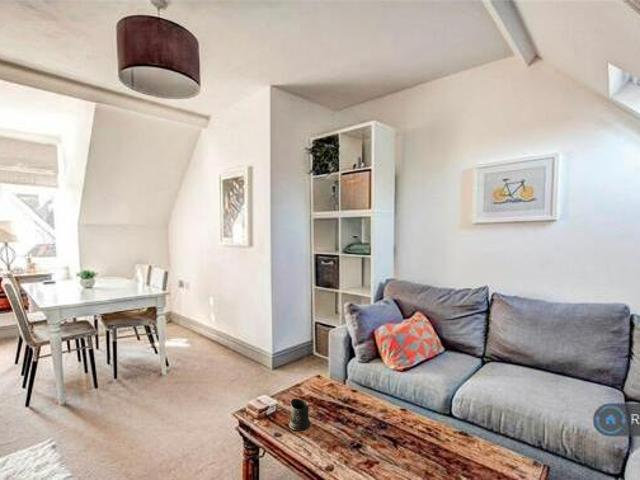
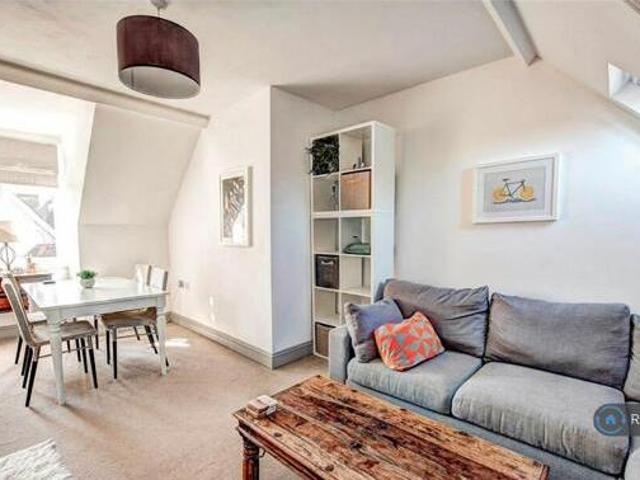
- mug [288,398,316,431]
